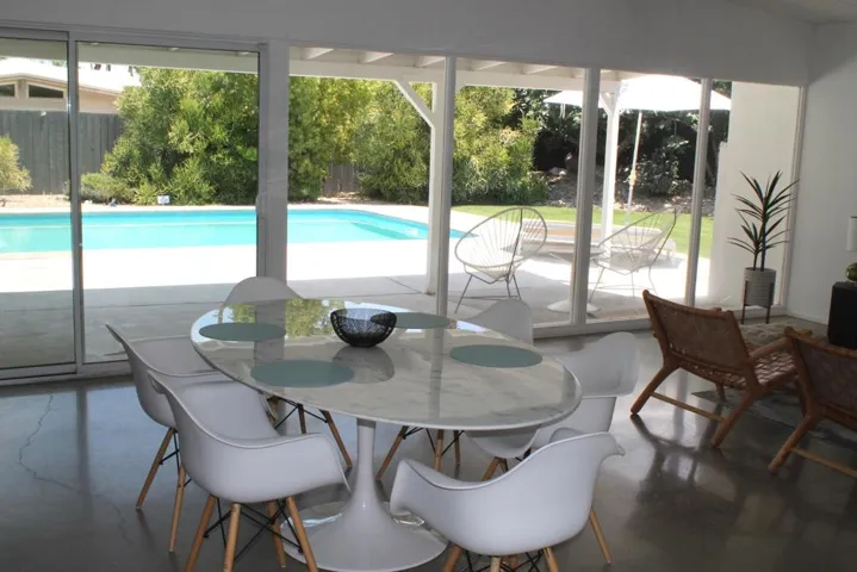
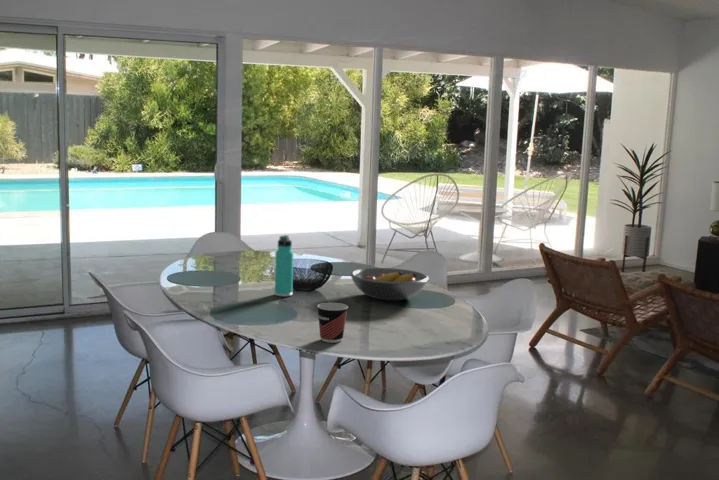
+ cup [316,302,349,344]
+ thermos bottle [274,234,294,297]
+ fruit bowl [349,267,430,301]
